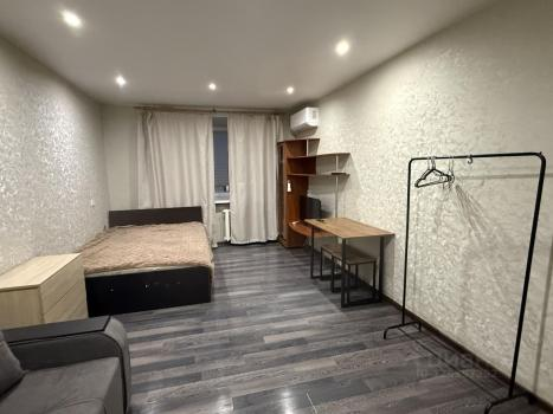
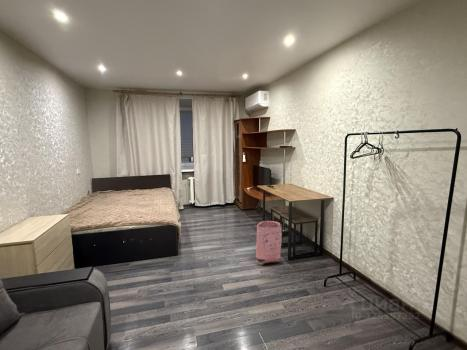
+ bag [255,220,283,266]
